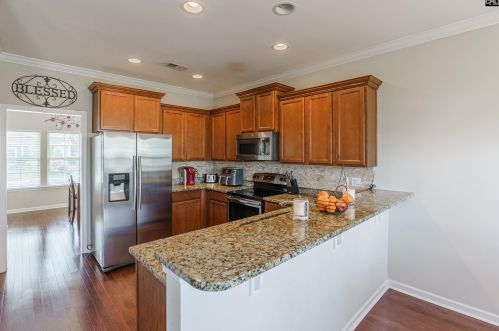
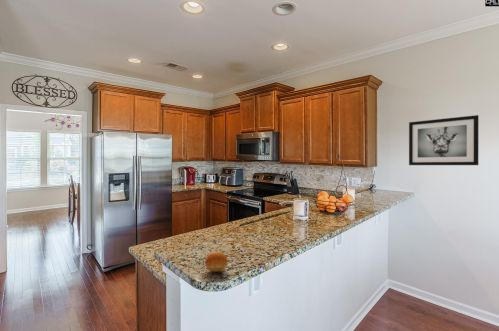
+ fruit [204,250,229,273]
+ wall art [408,114,479,166]
